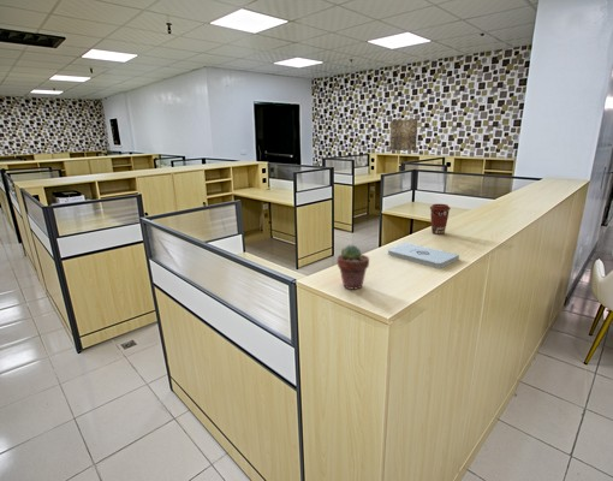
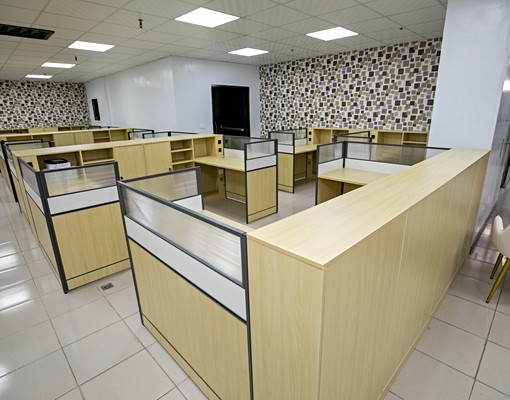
- potted succulent [337,244,370,291]
- wall art [388,118,418,152]
- notepad [387,242,460,269]
- coffee cup [429,203,452,234]
